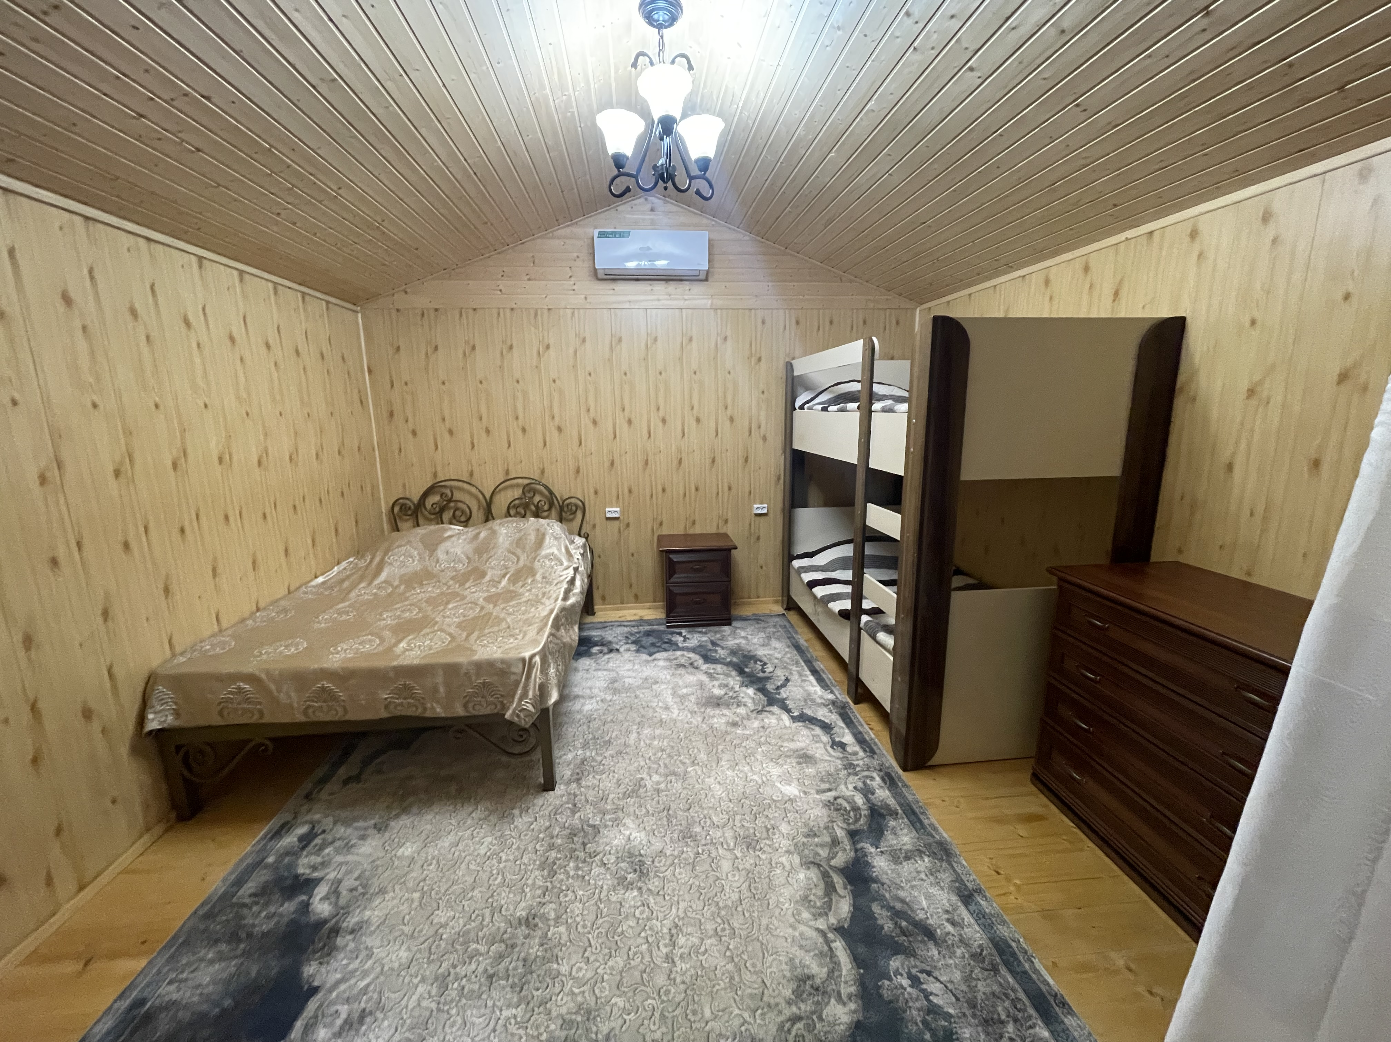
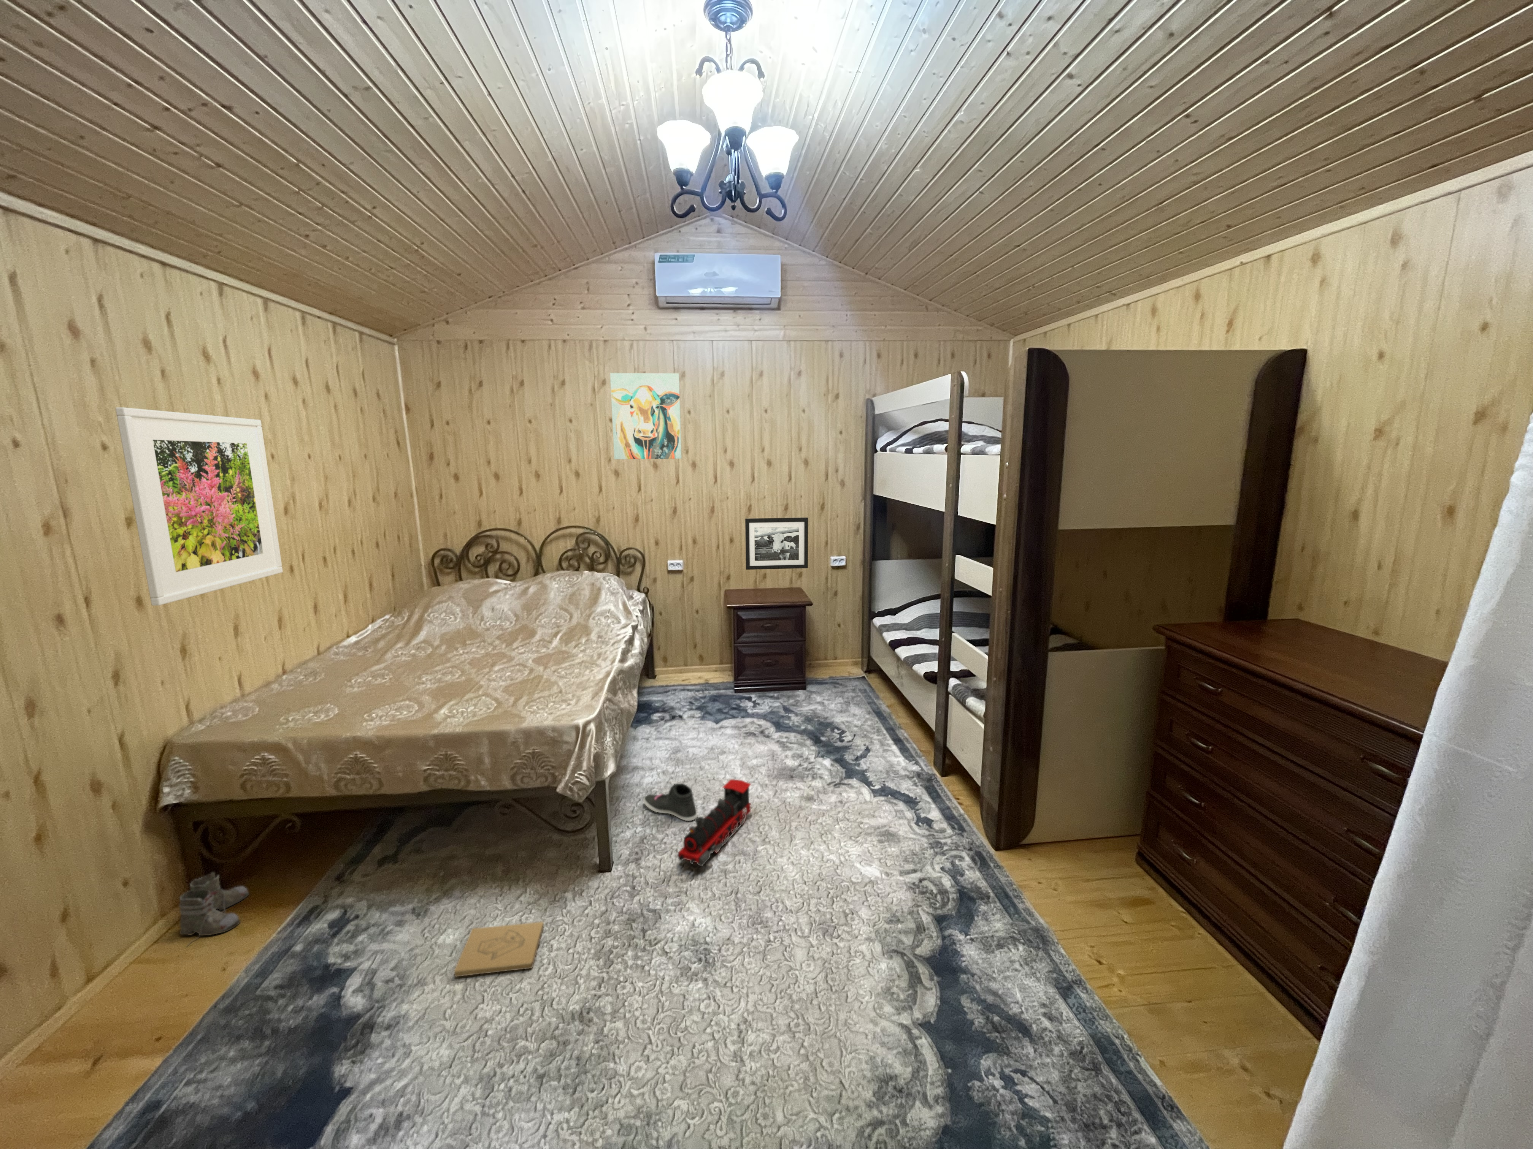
+ picture frame [745,517,809,570]
+ box [454,921,544,978]
+ toy train [677,778,752,867]
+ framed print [115,407,284,606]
+ wall art [610,373,682,460]
+ boots [179,871,250,947]
+ sneaker [643,783,698,821]
